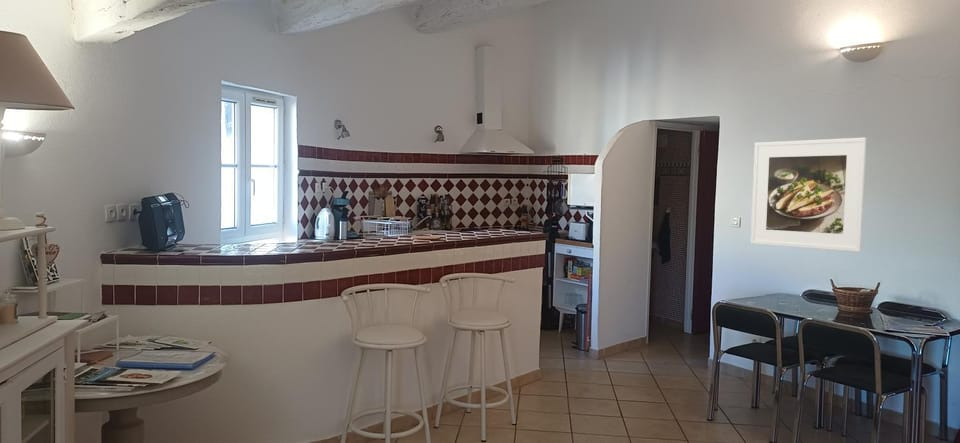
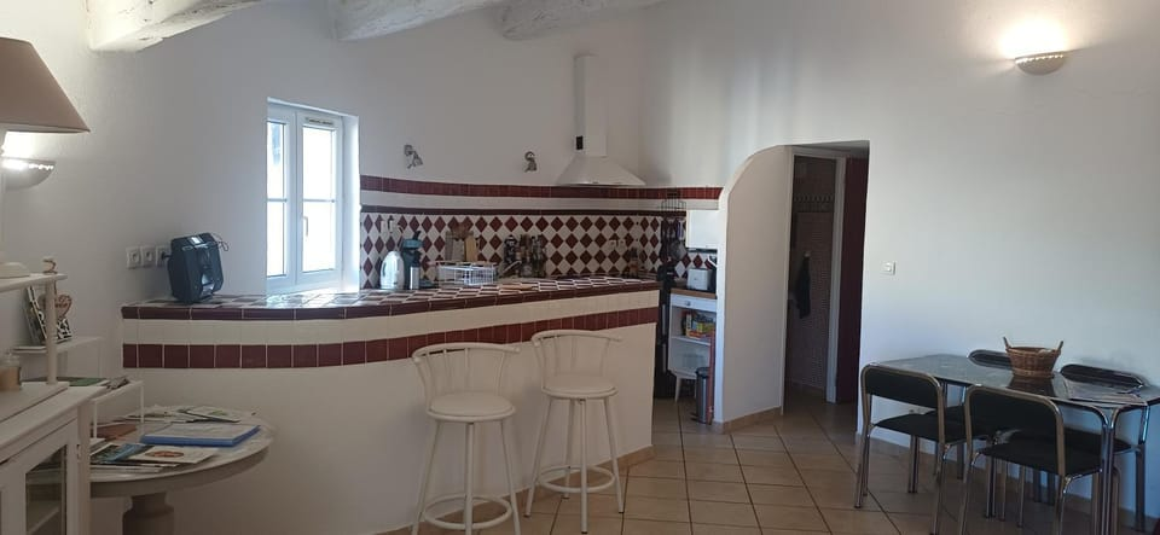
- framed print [750,137,867,253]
